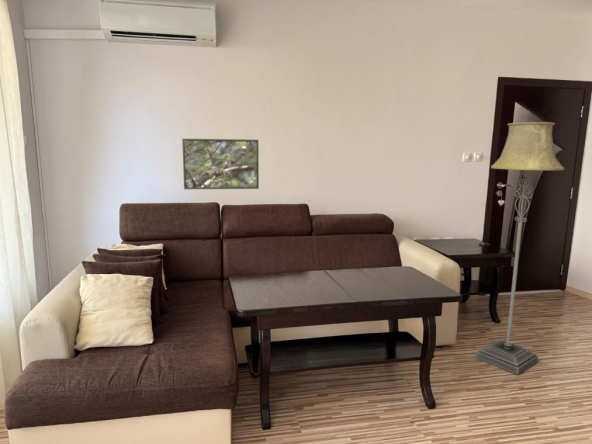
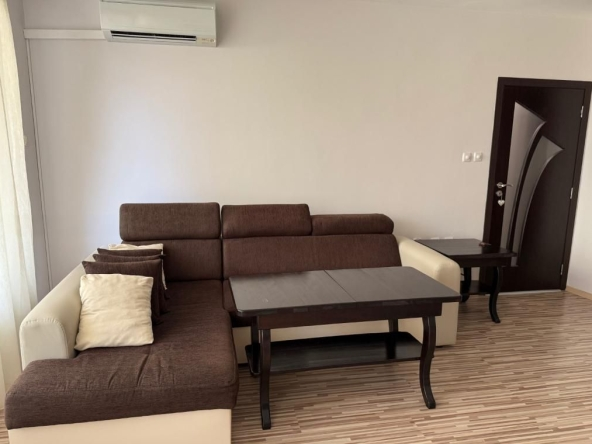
- floor lamp [475,121,565,376]
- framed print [181,138,260,190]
